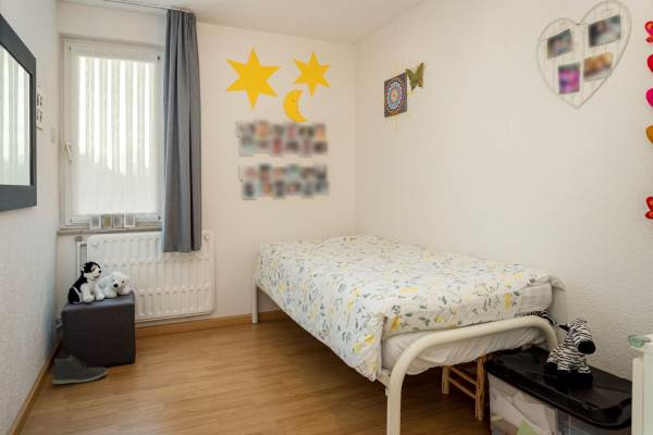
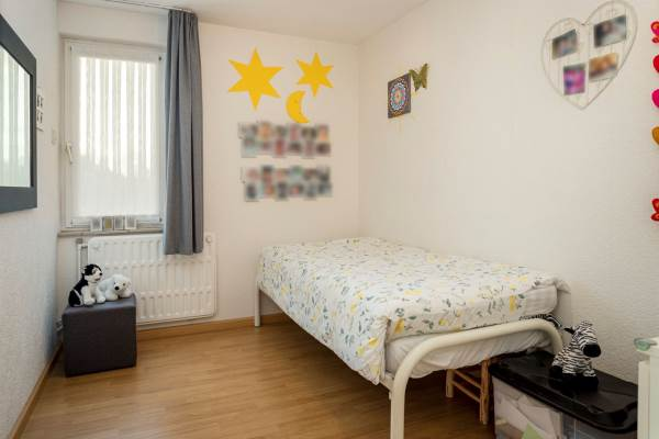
- sneaker [52,353,108,385]
